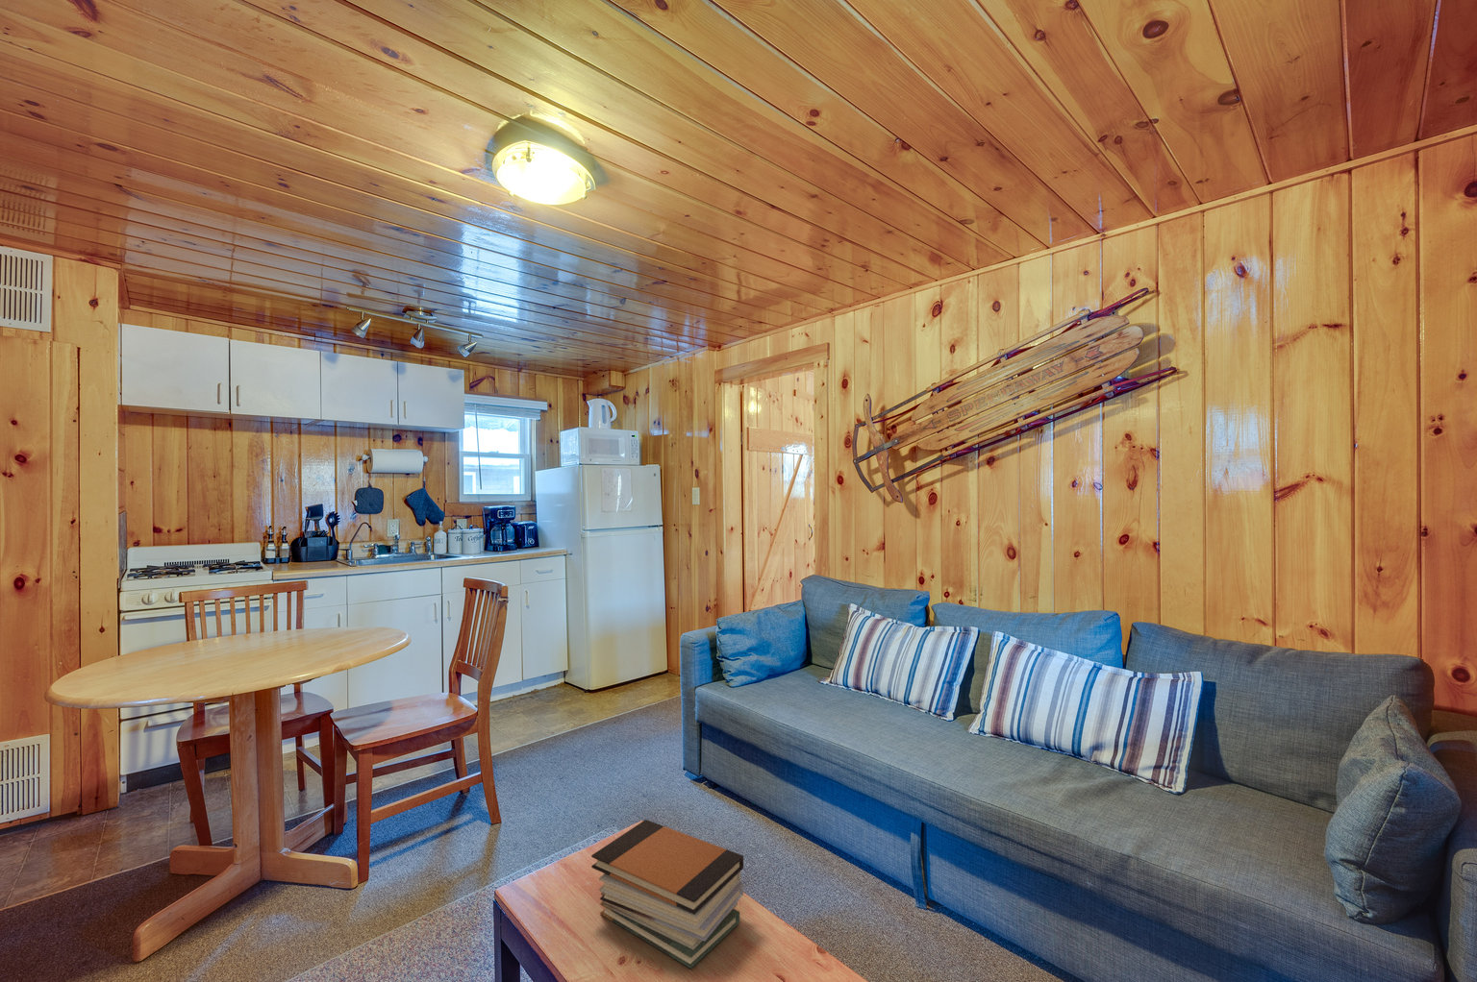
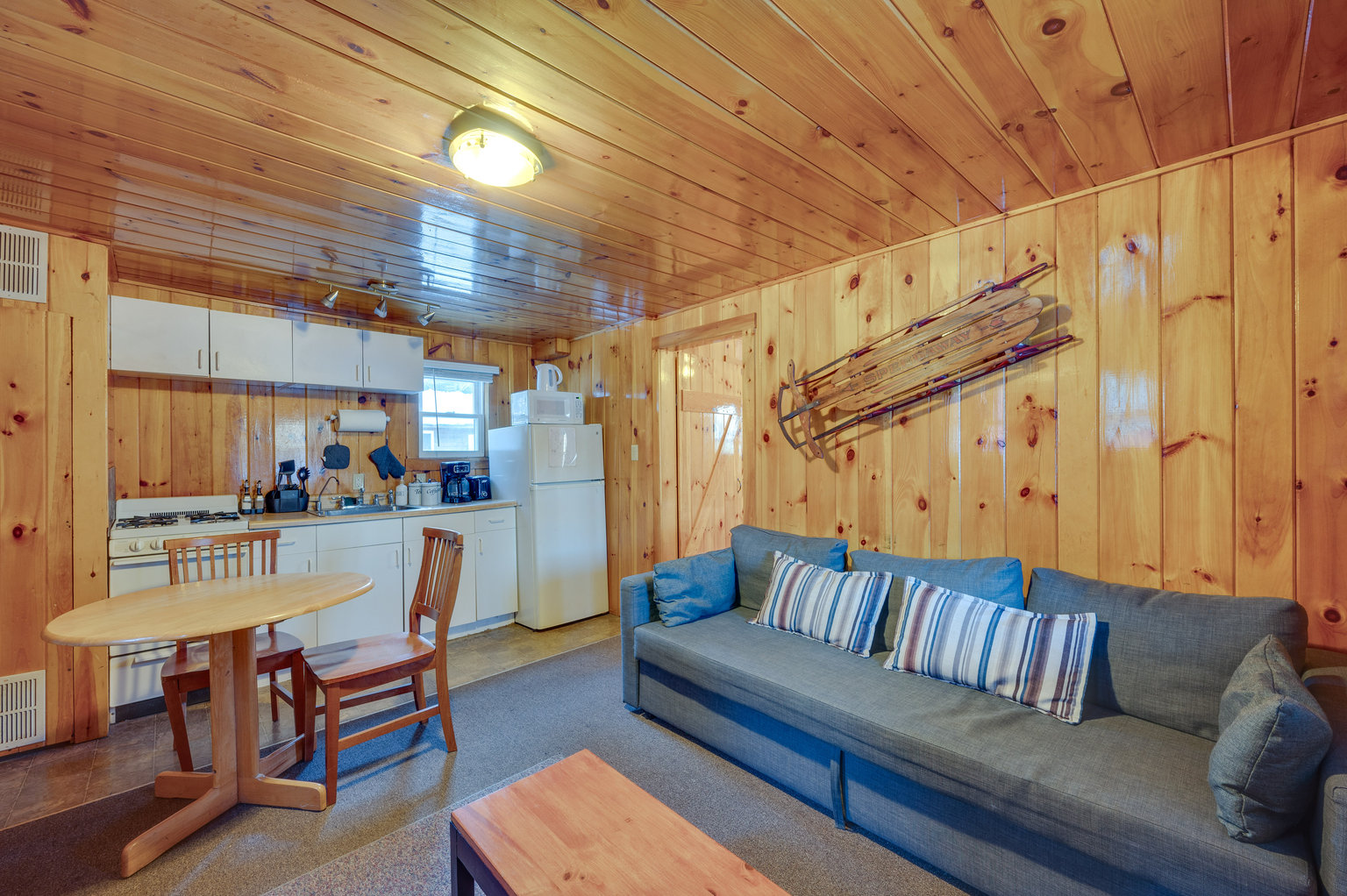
- book stack [590,819,745,970]
